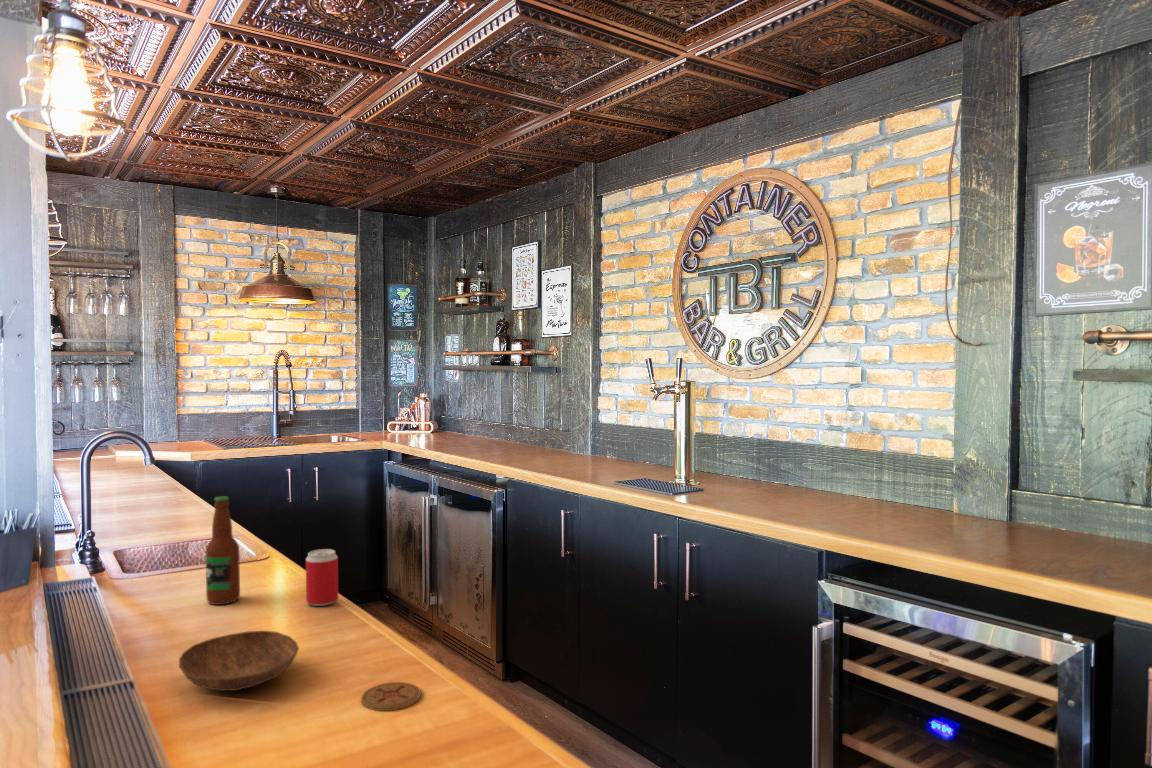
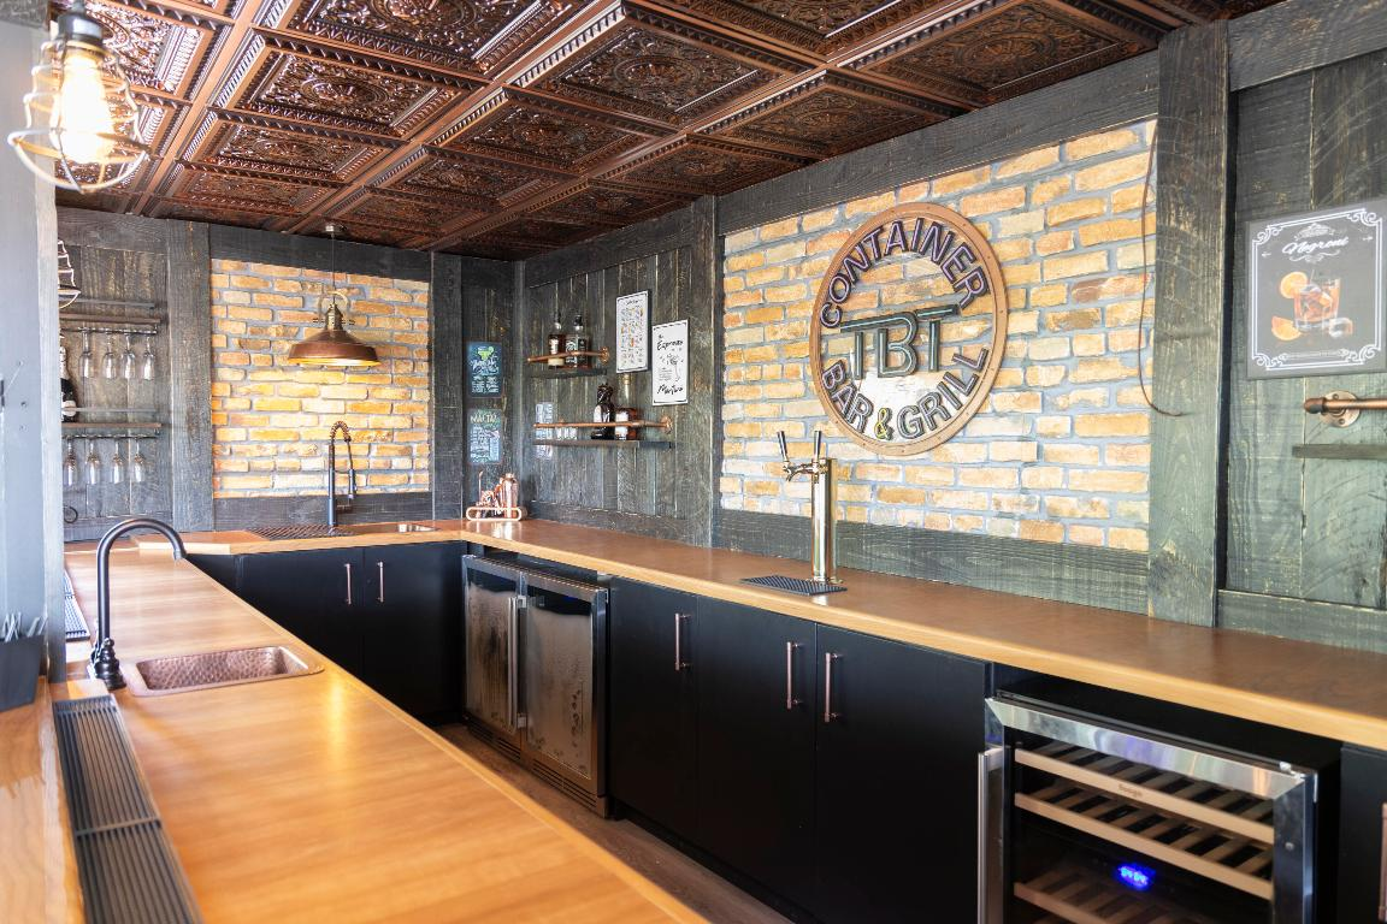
- beverage can [305,548,339,607]
- bottle [205,495,241,606]
- bowl [178,630,300,692]
- coaster [360,681,422,712]
